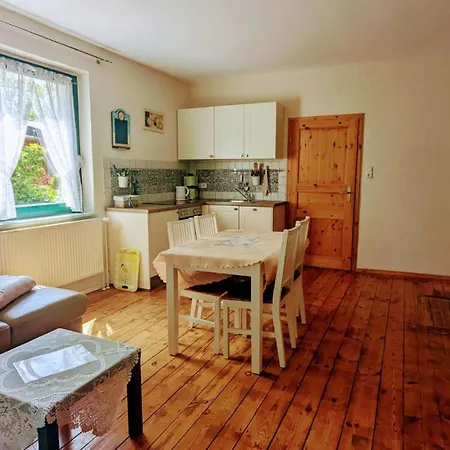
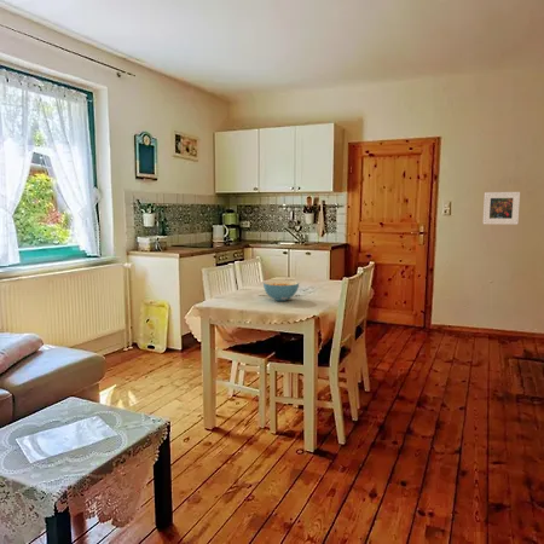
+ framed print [481,191,521,226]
+ cereal bowl [262,279,300,302]
